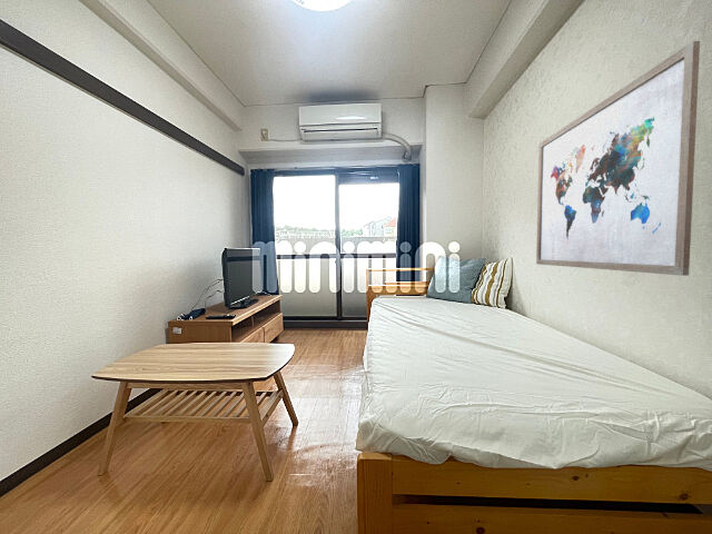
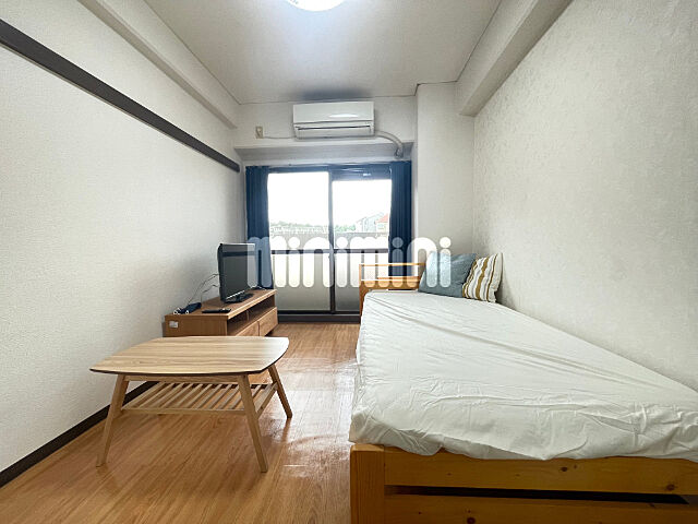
- wall art [535,40,701,277]
